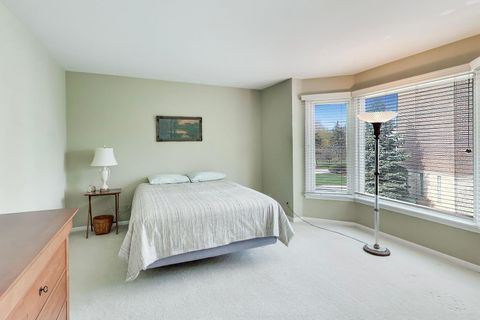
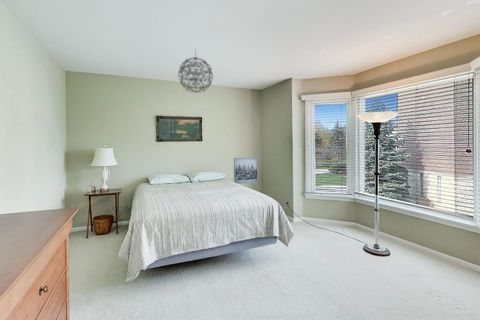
+ wall art [233,157,259,185]
+ pendant light [177,48,214,94]
